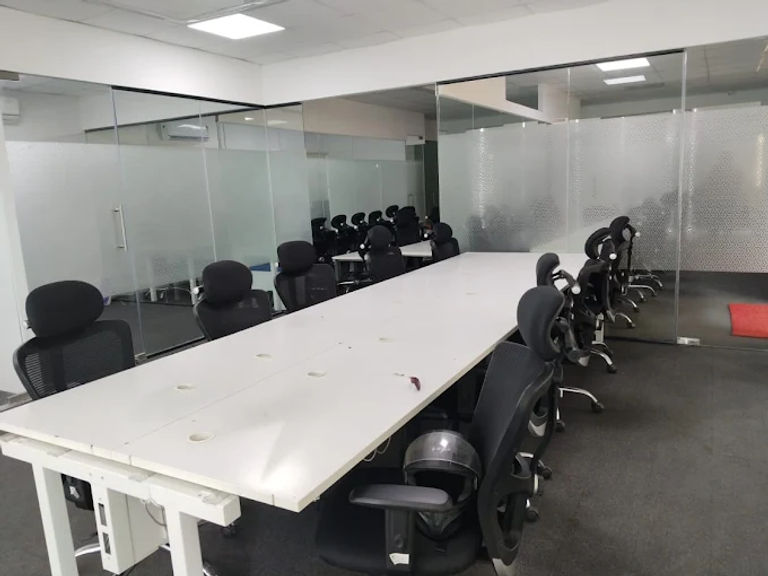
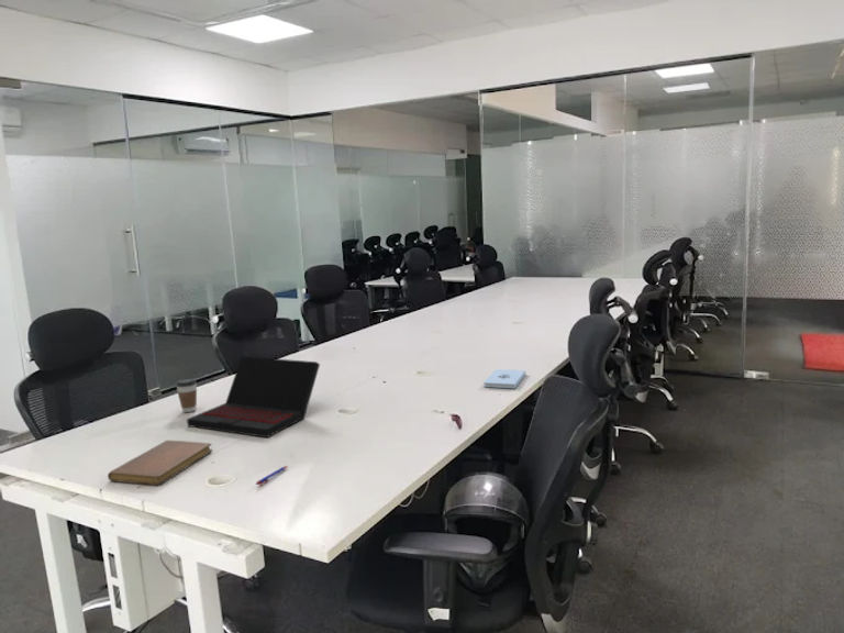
+ notepad [482,368,526,389]
+ coffee cup [175,377,198,413]
+ pen [255,465,289,486]
+ laptop [186,356,321,438]
+ notebook [107,440,213,486]
